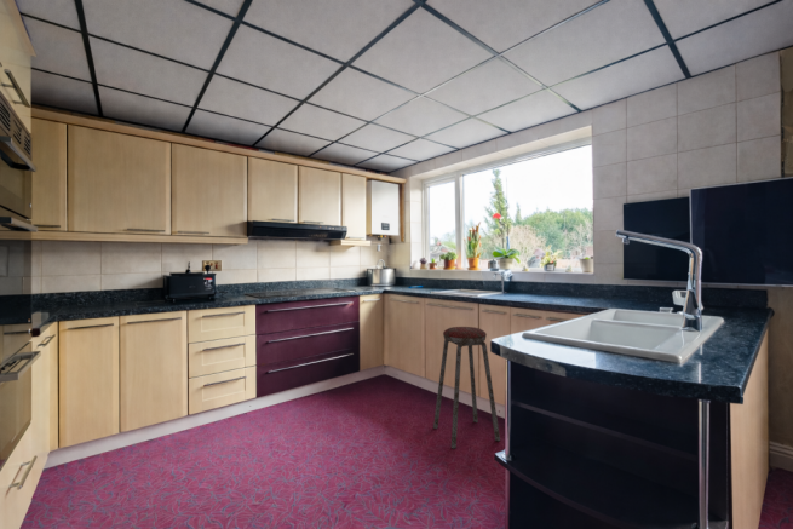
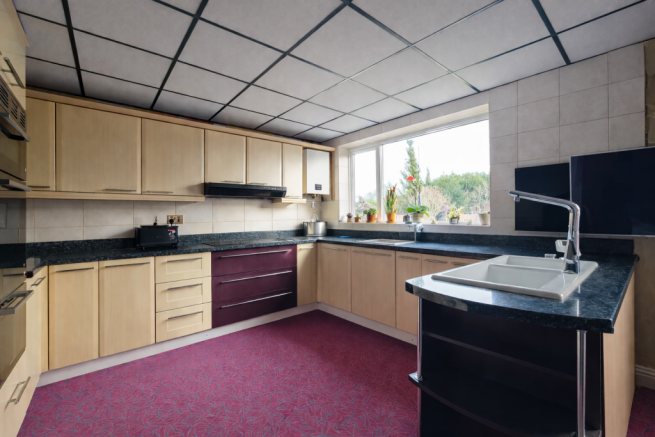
- music stool [432,326,501,449]
